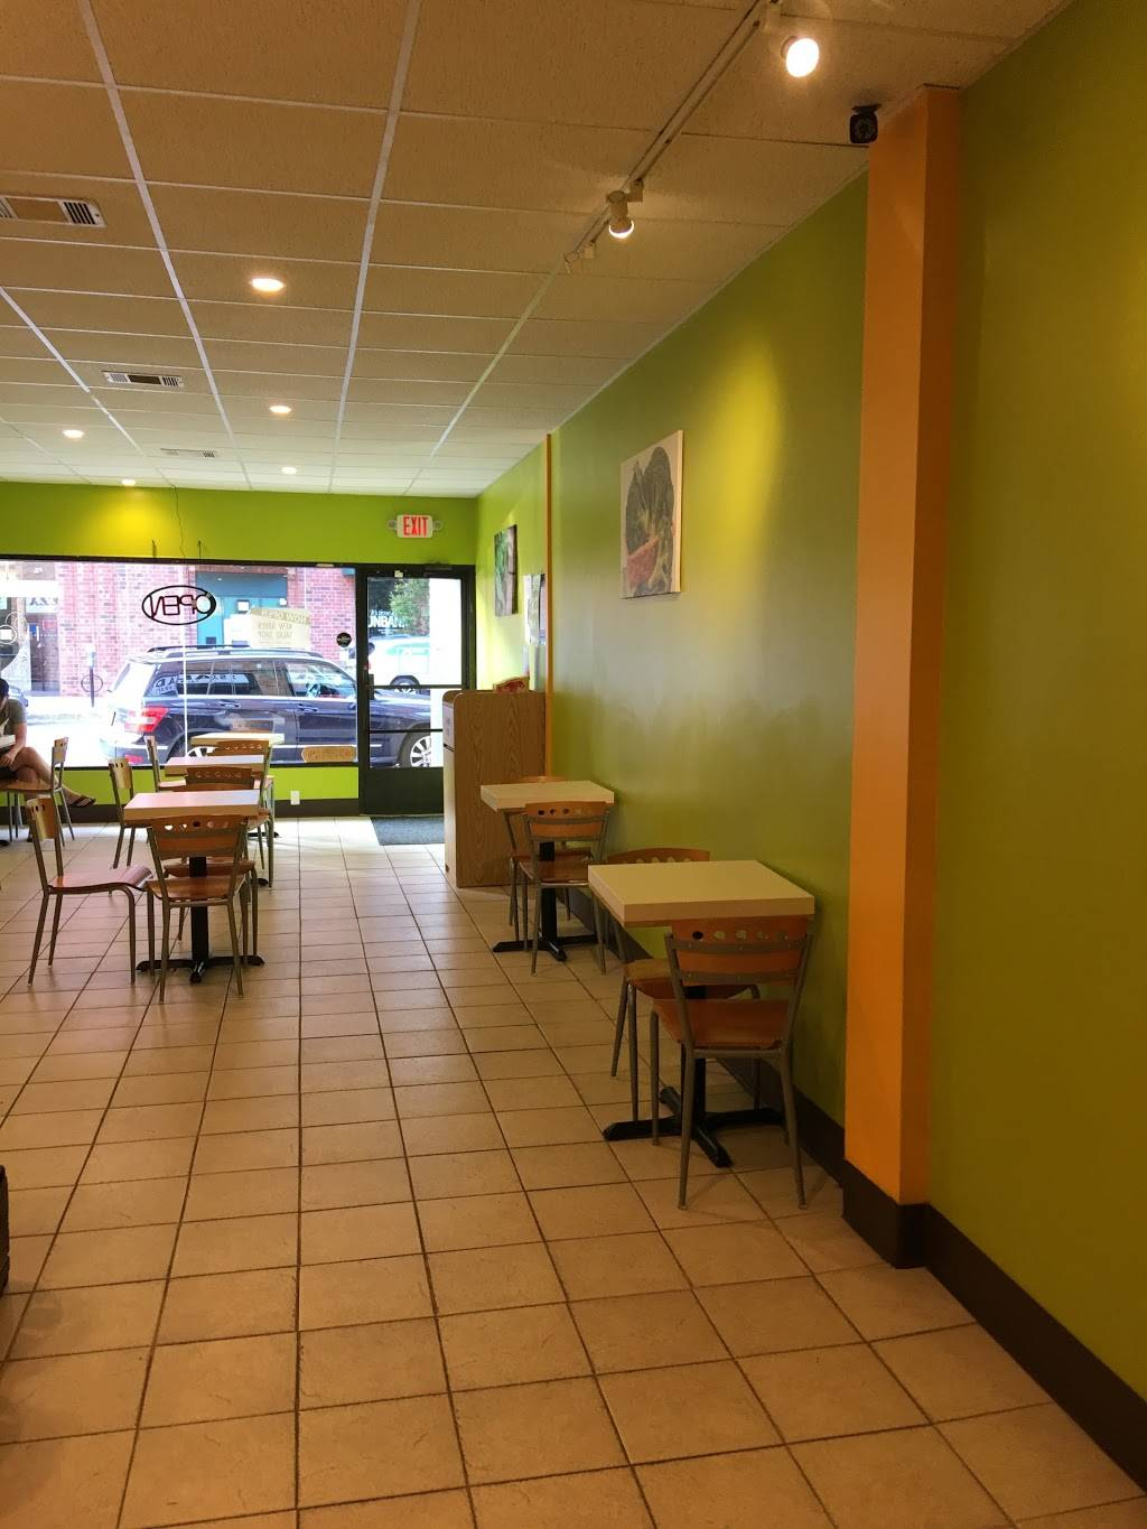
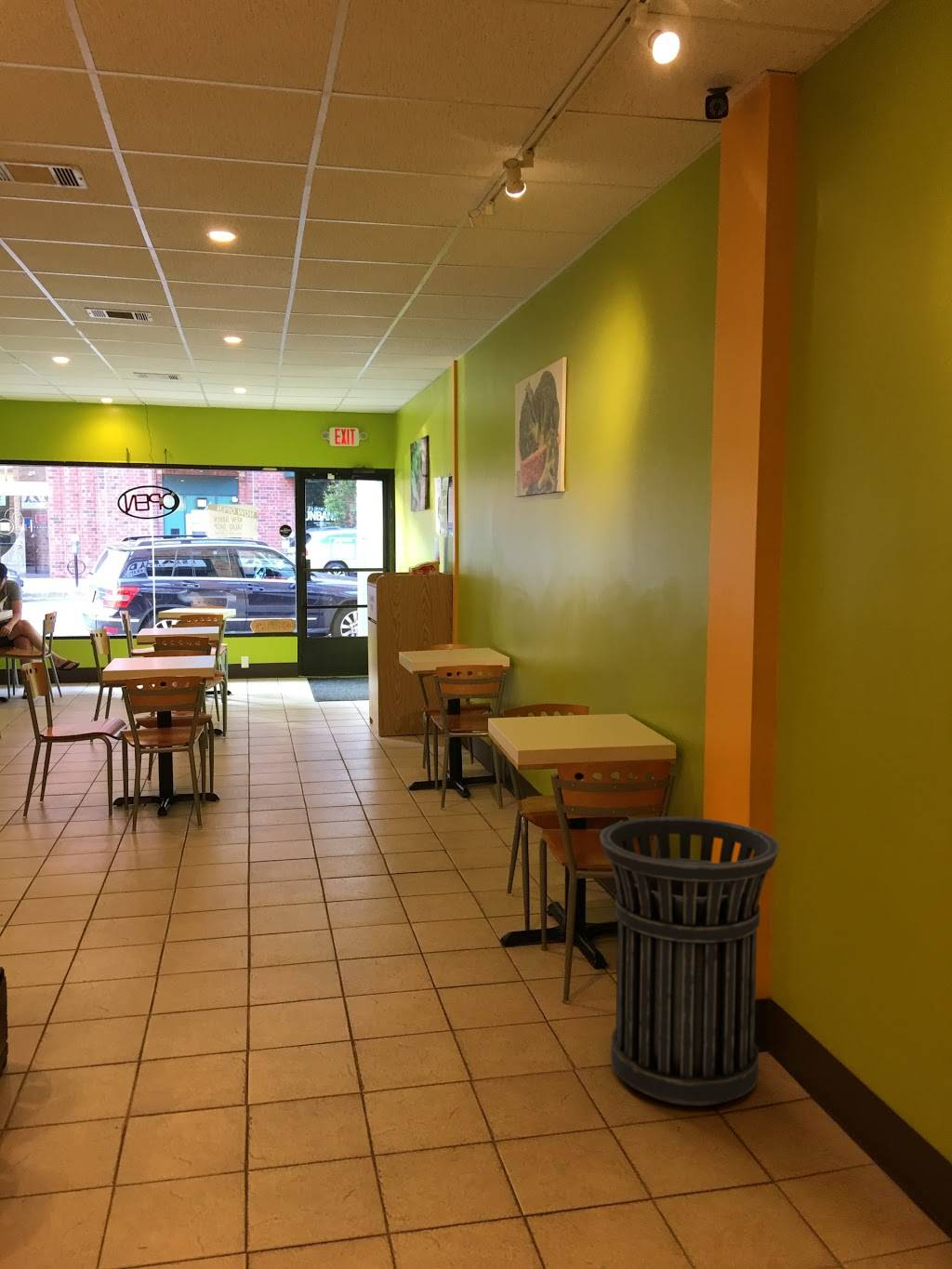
+ trash can [599,816,781,1107]
